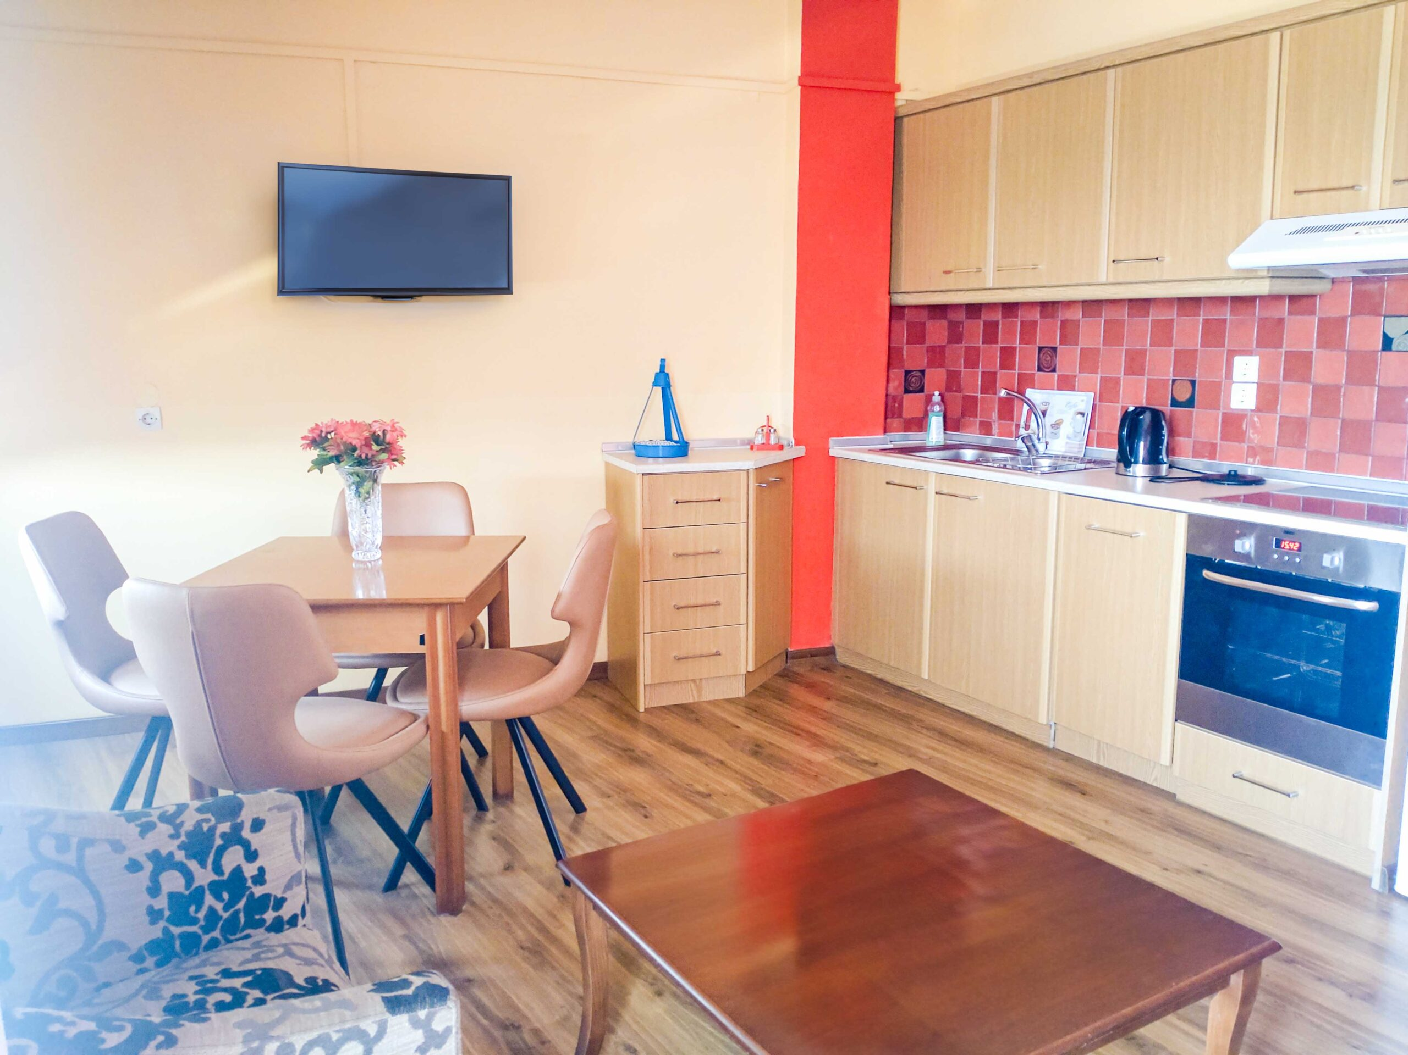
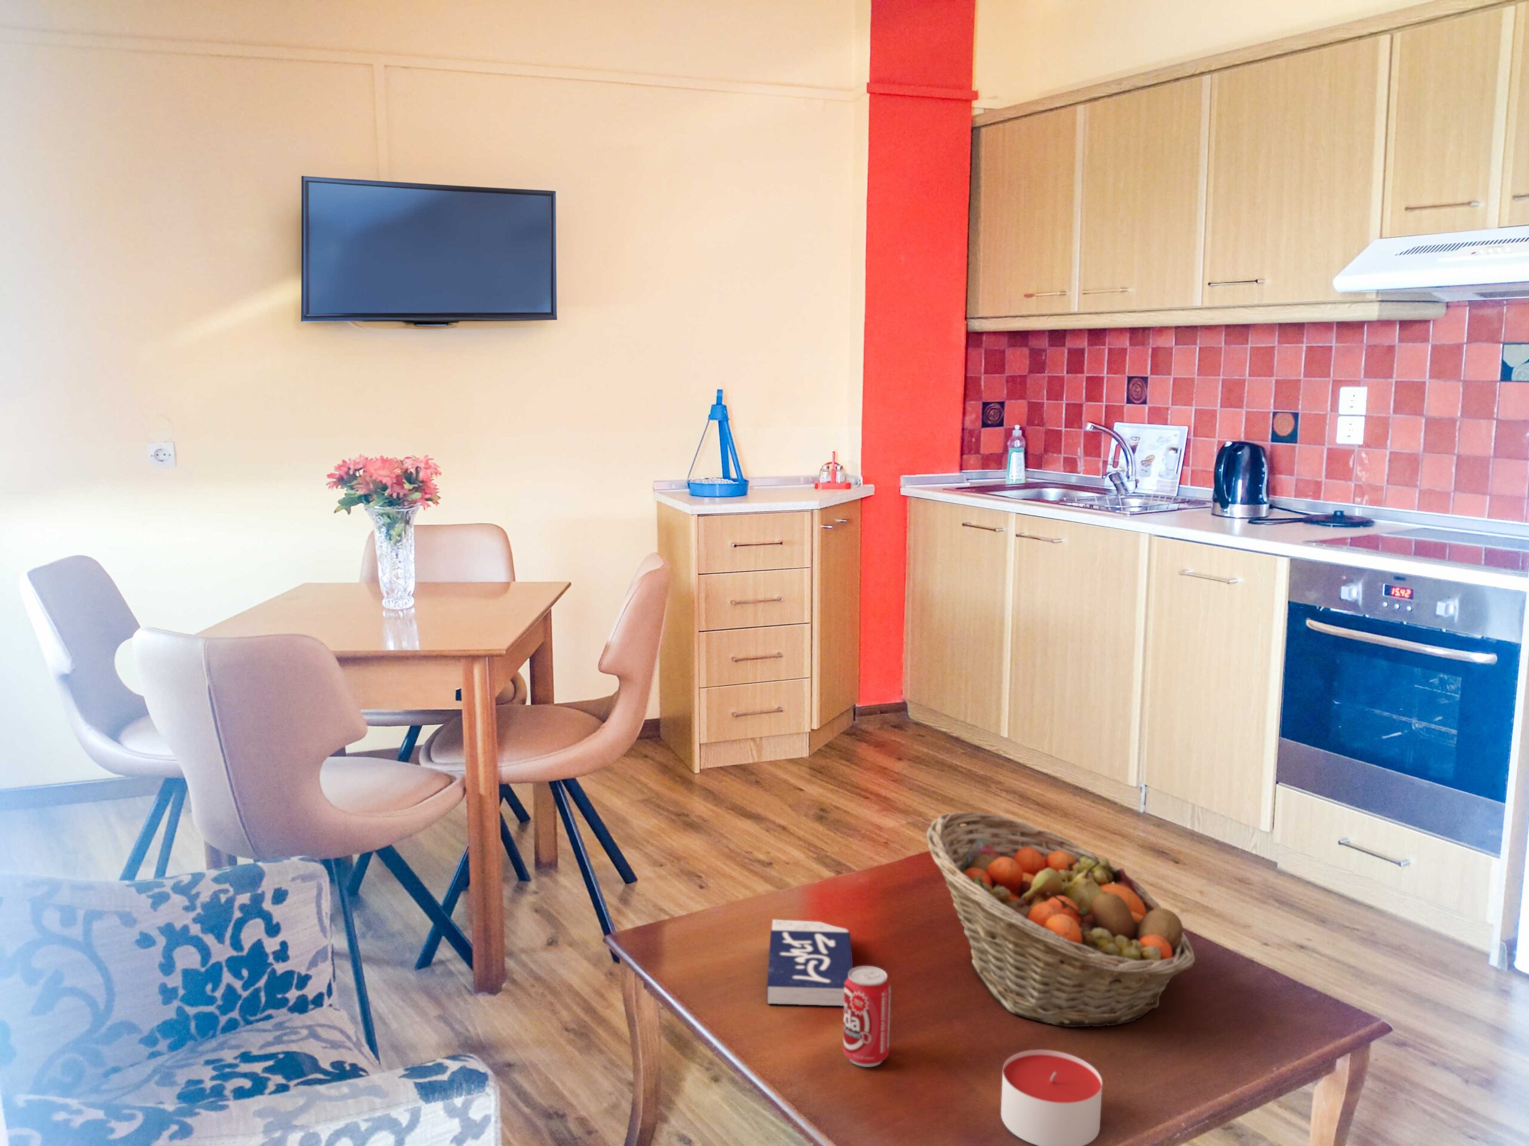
+ candle [1000,1050,1103,1146]
+ beverage can [842,965,892,1068]
+ book [766,918,854,1006]
+ fruit basket [923,811,1197,1028]
